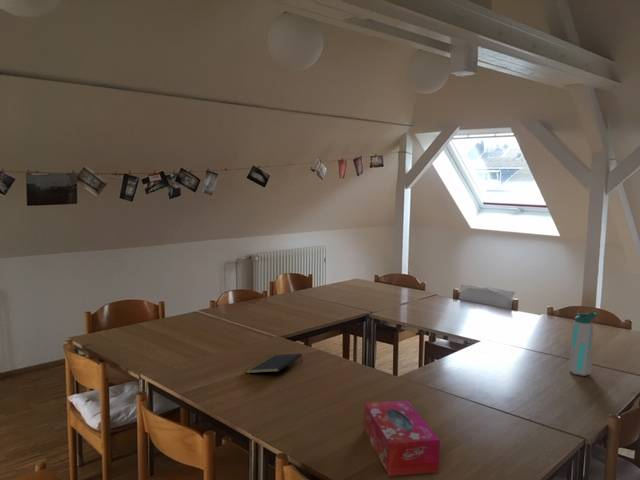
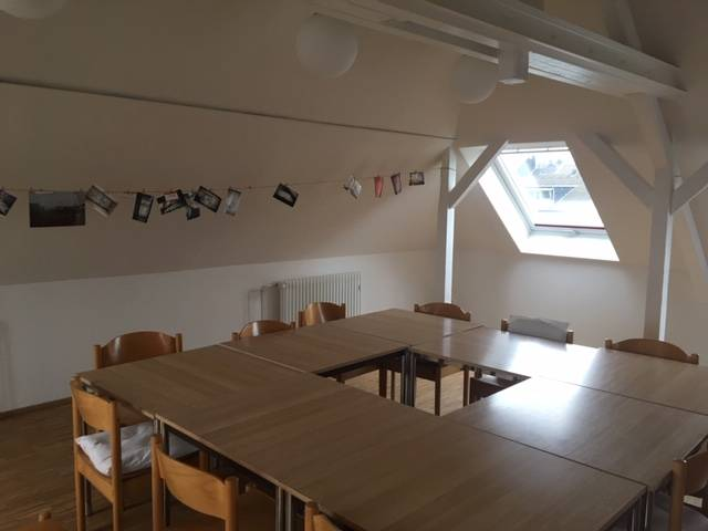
- notepad [244,352,303,374]
- water bottle [568,311,599,377]
- tissue box [363,400,441,477]
